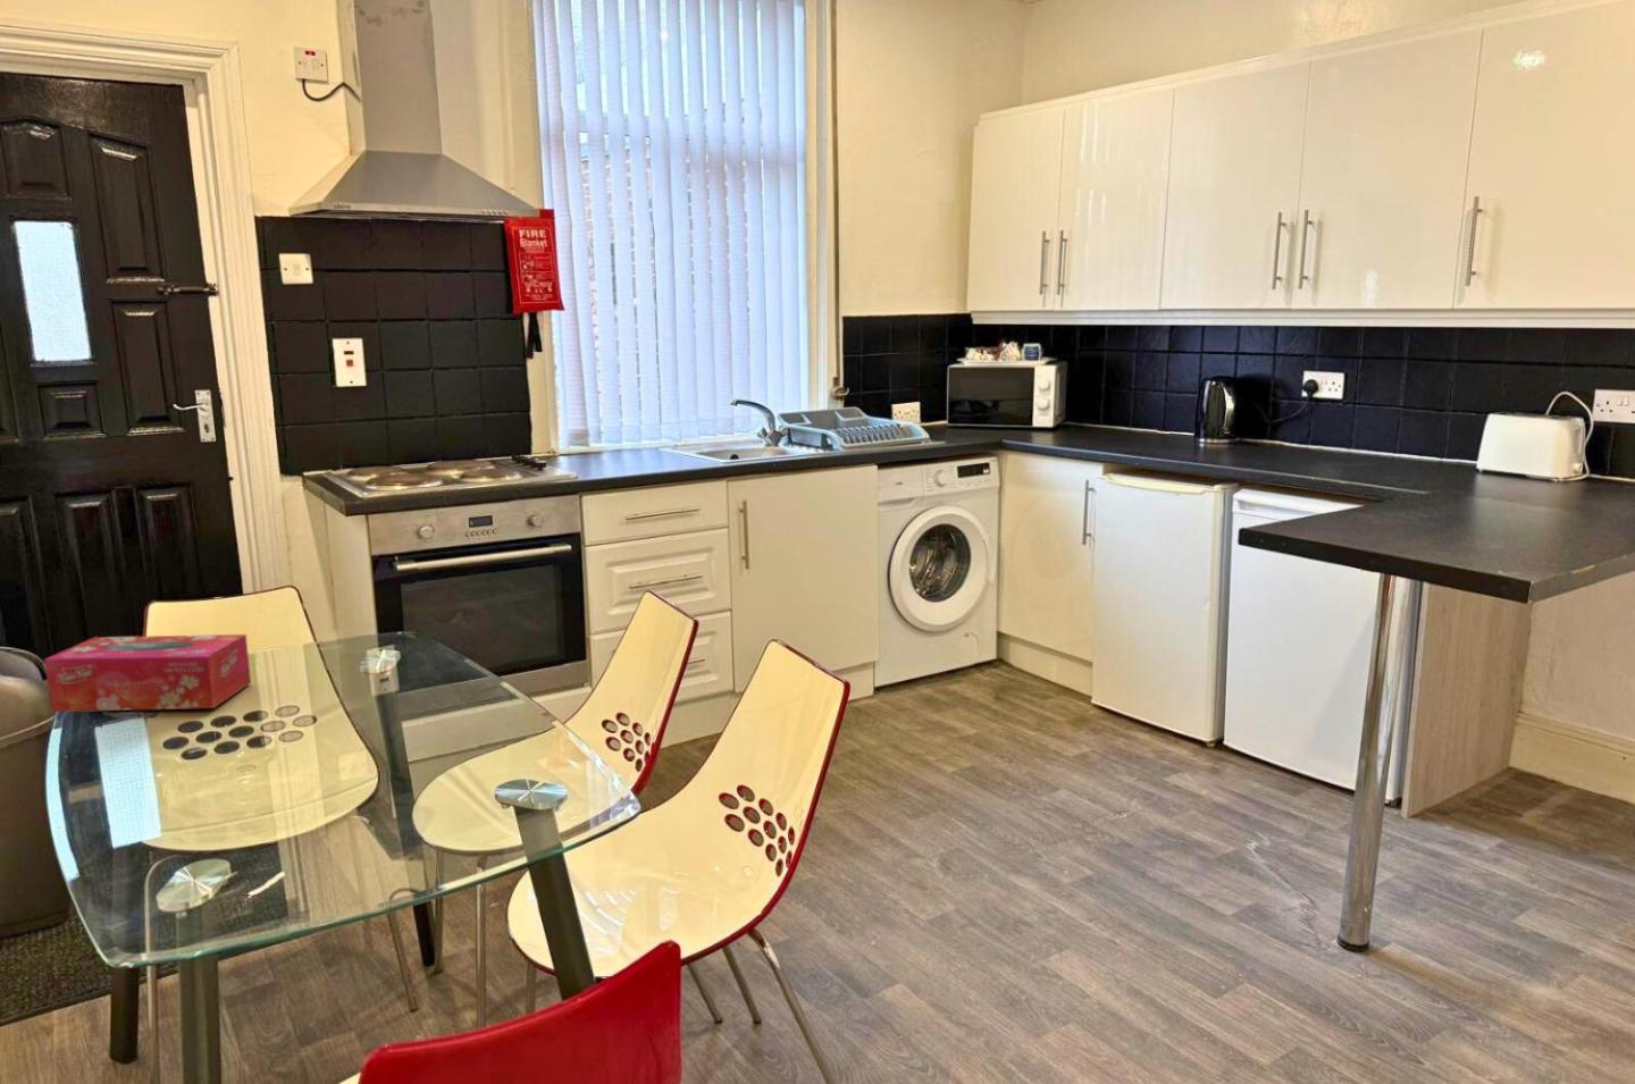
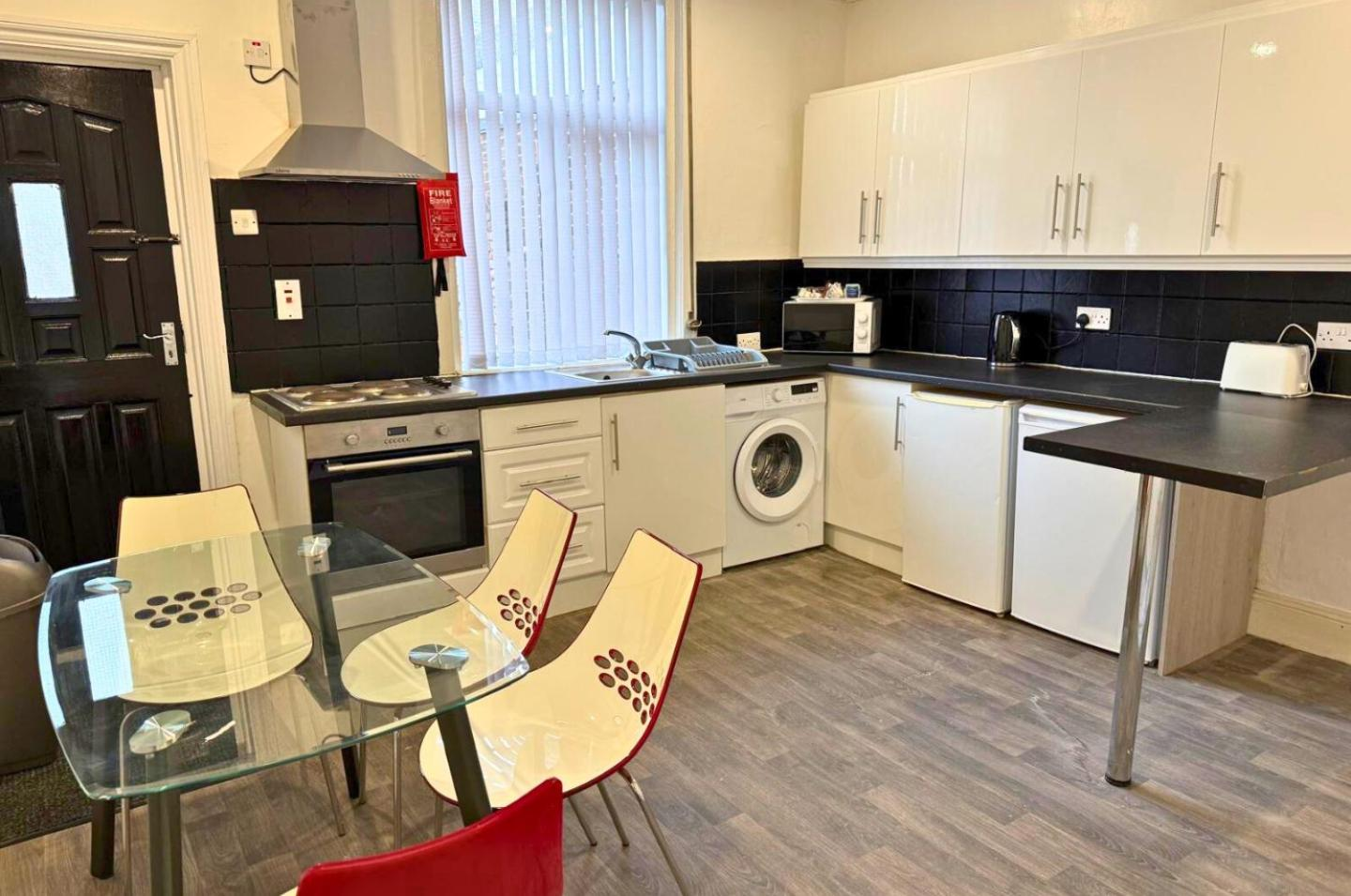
- tissue box [44,634,252,713]
